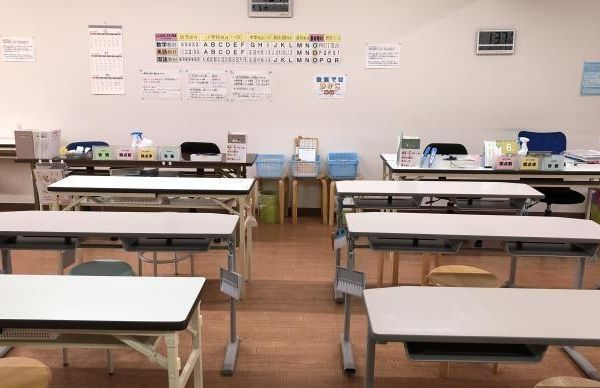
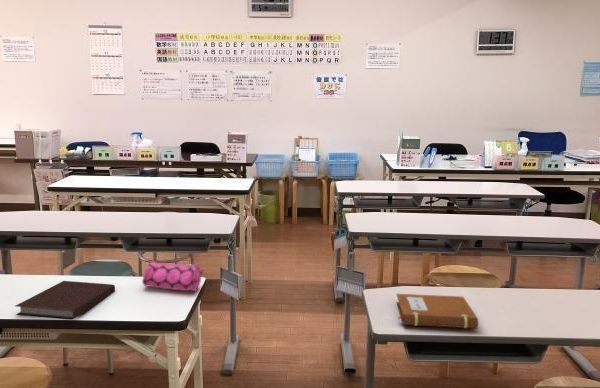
+ notebook [15,280,116,321]
+ pencil case [141,261,204,292]
+ notebook [395,293,479,329]
